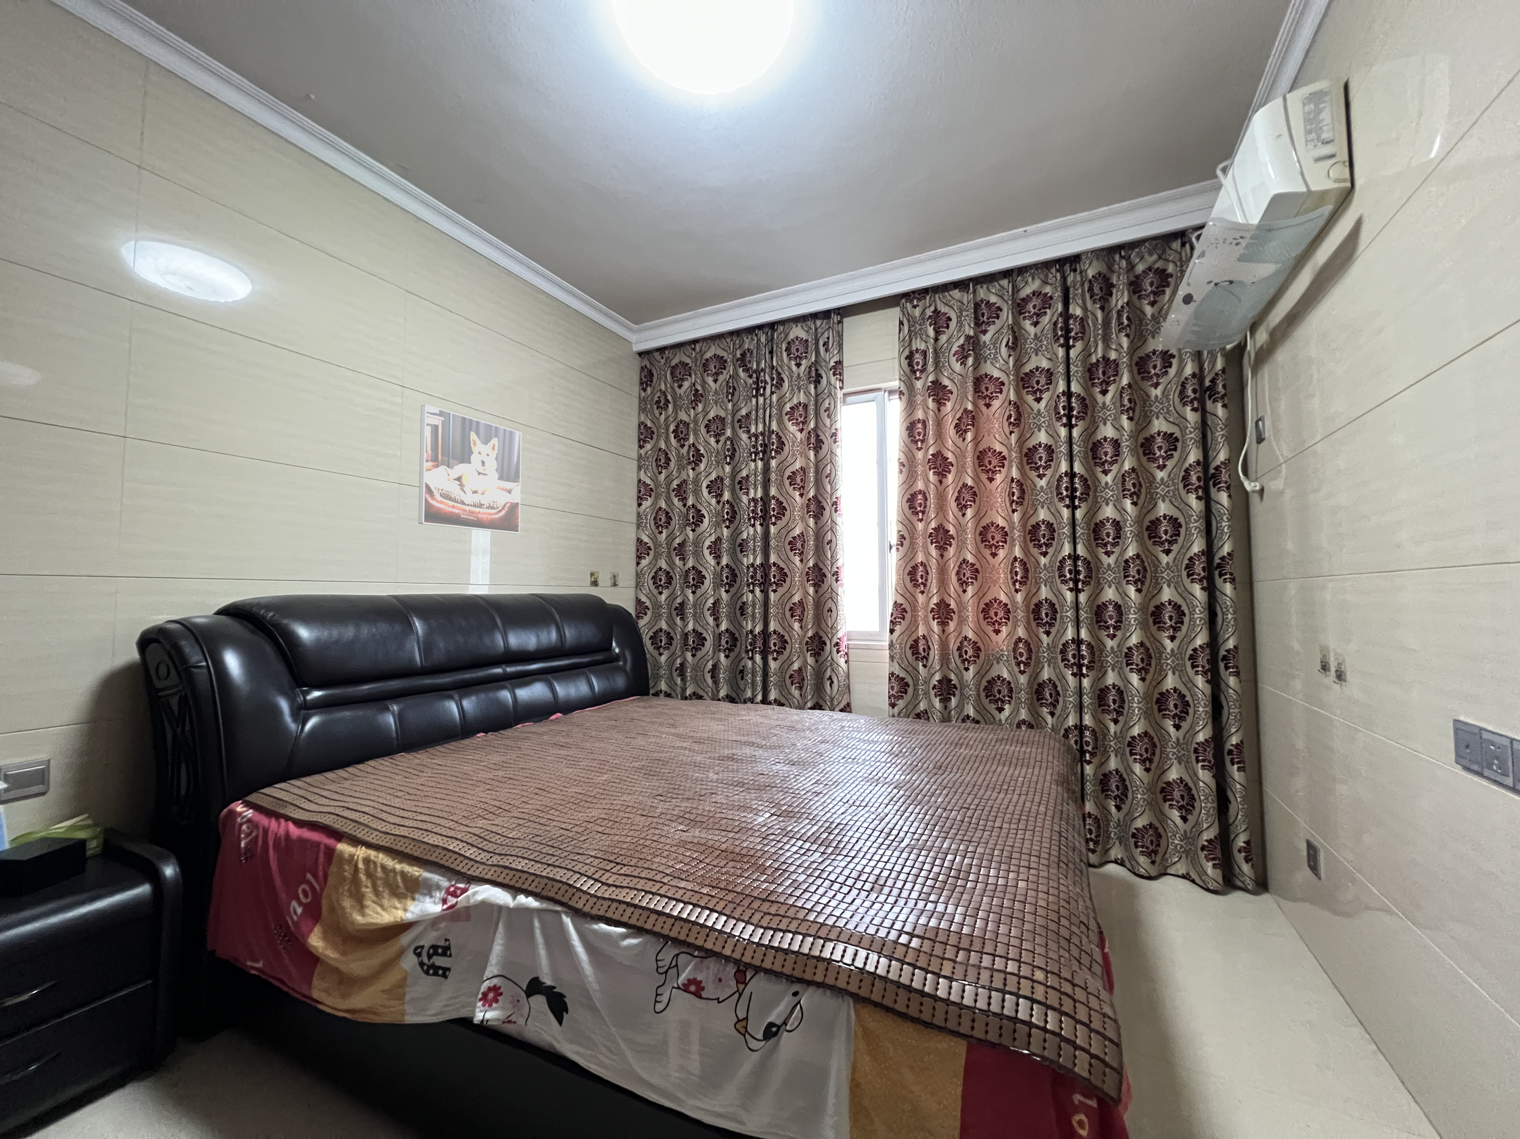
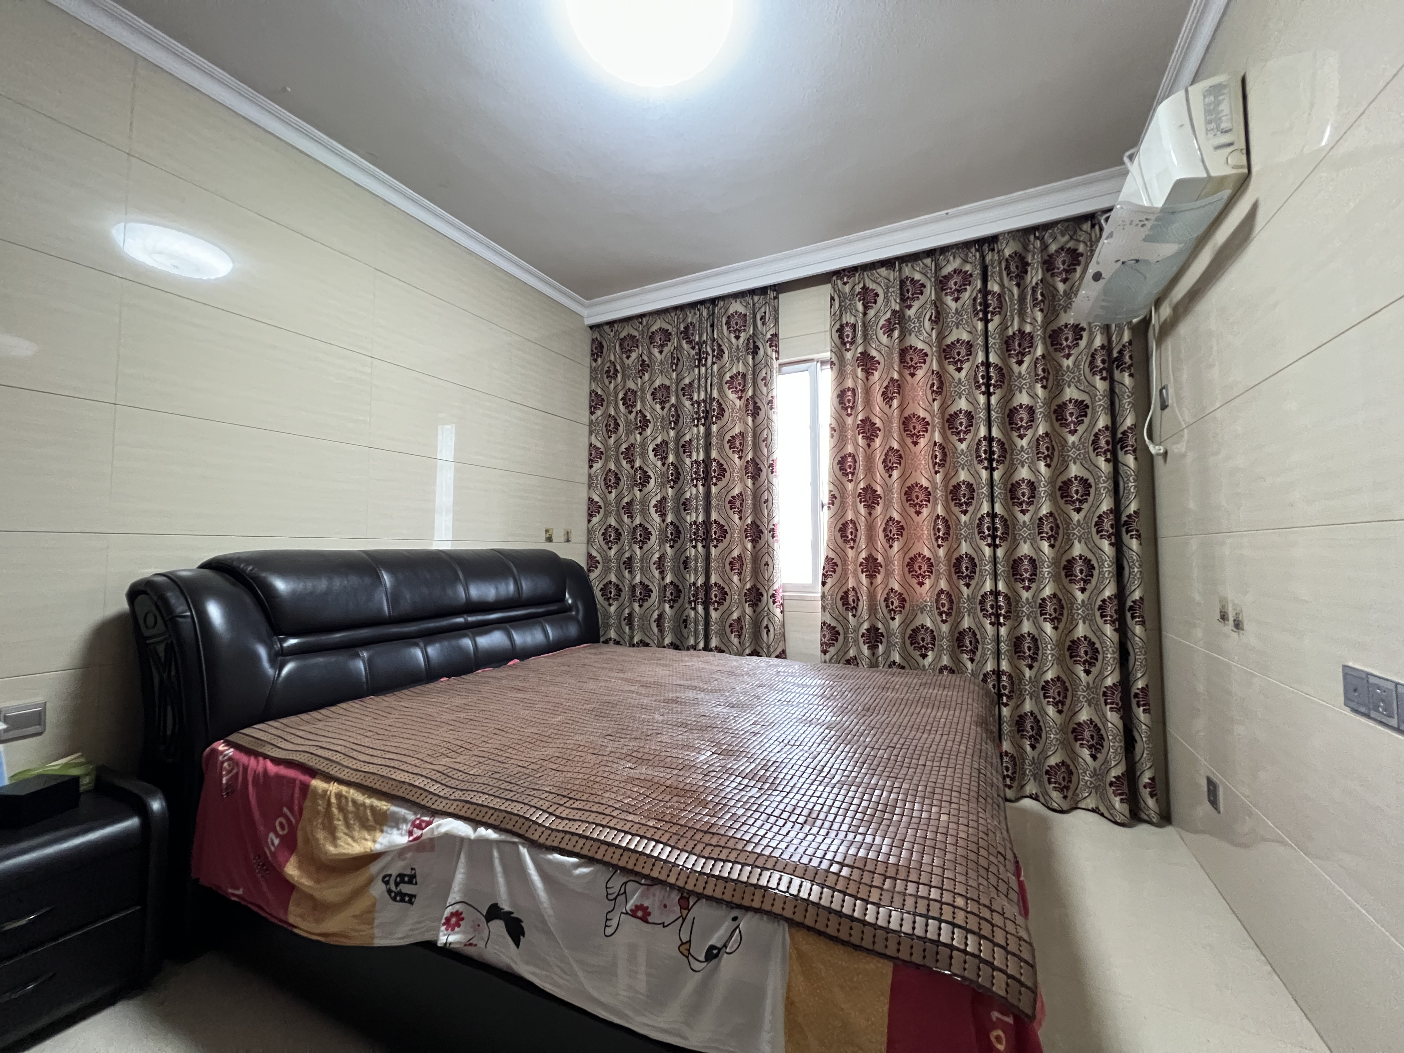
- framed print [418,404,522,534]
